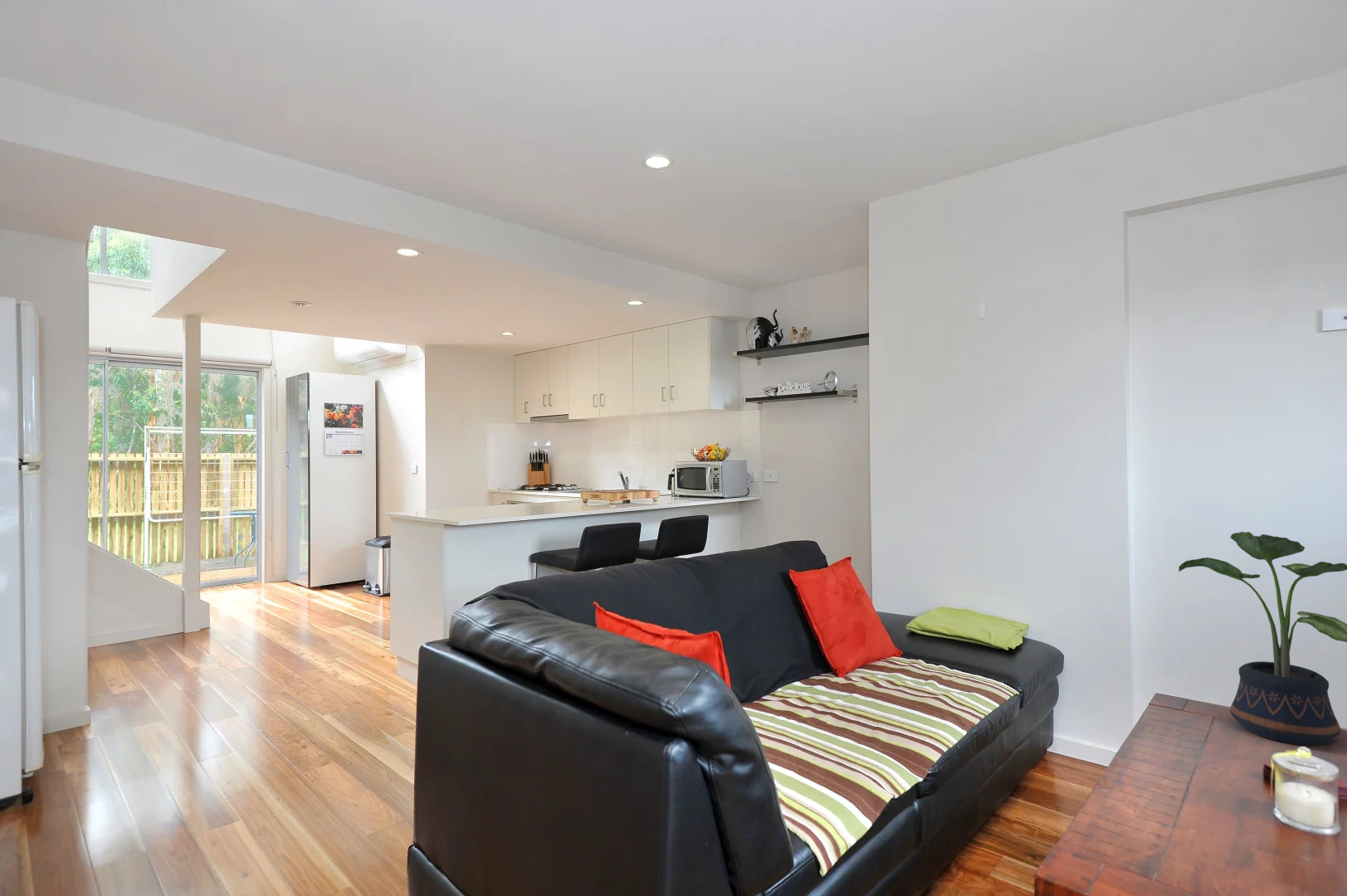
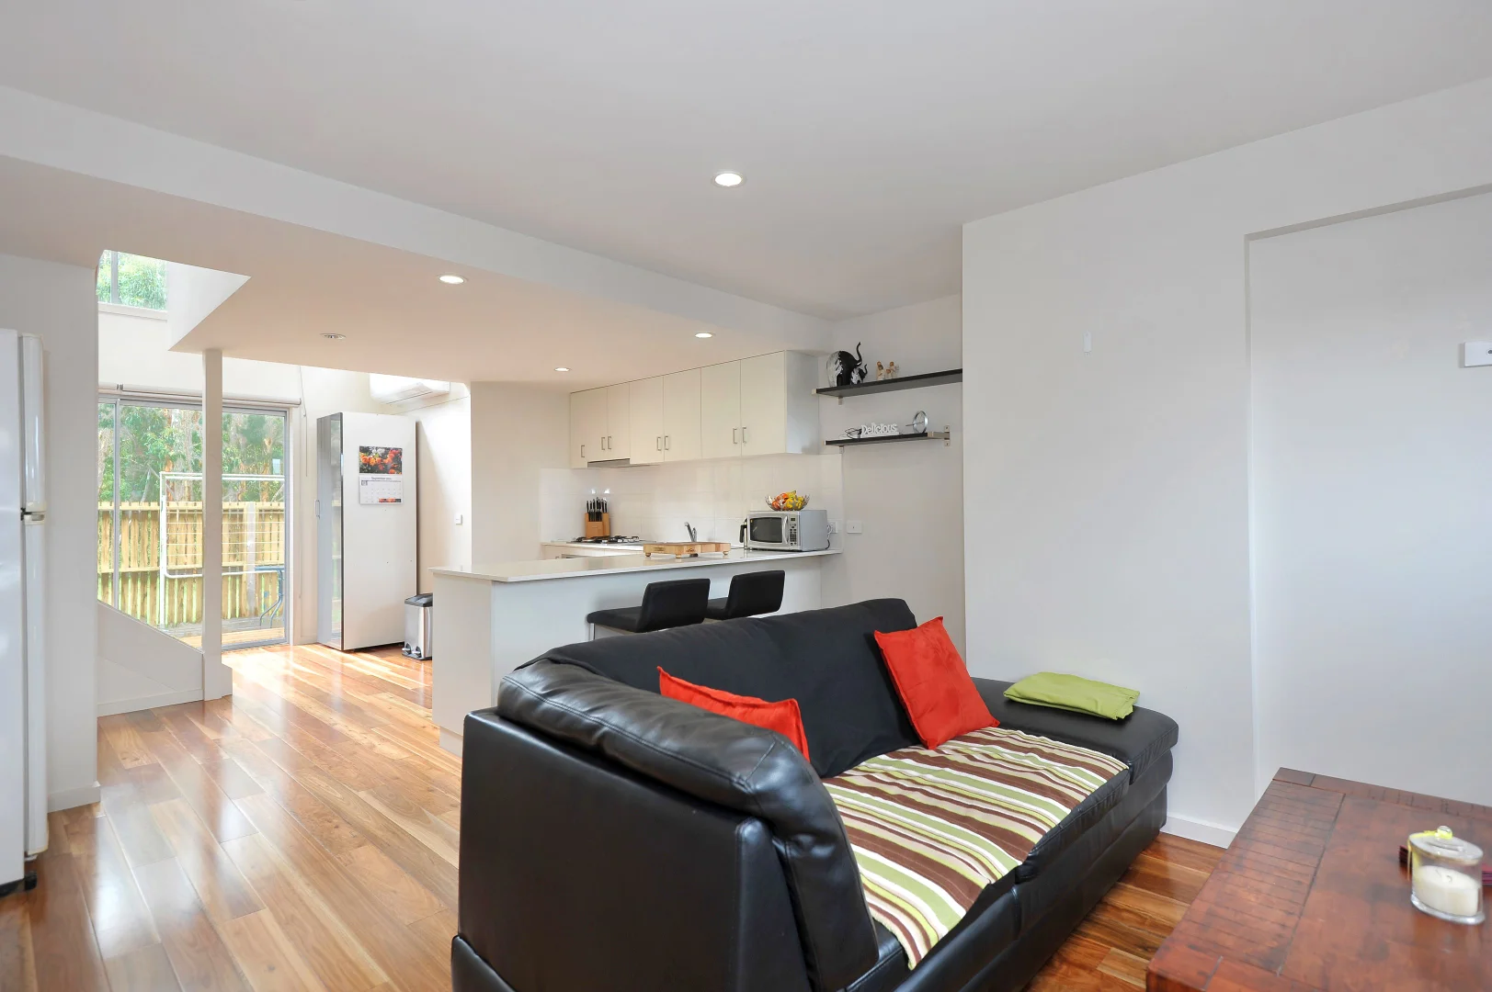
- potted plant [1178,531,1347,747]
